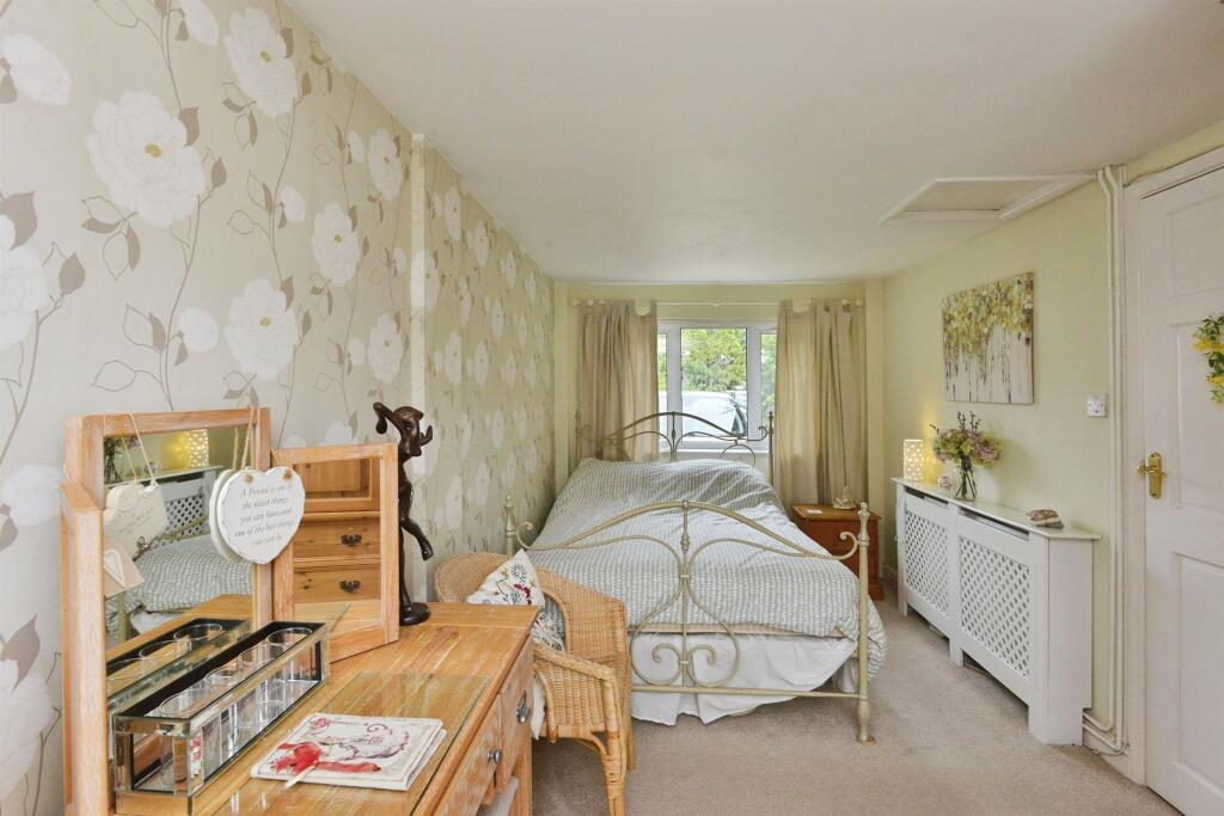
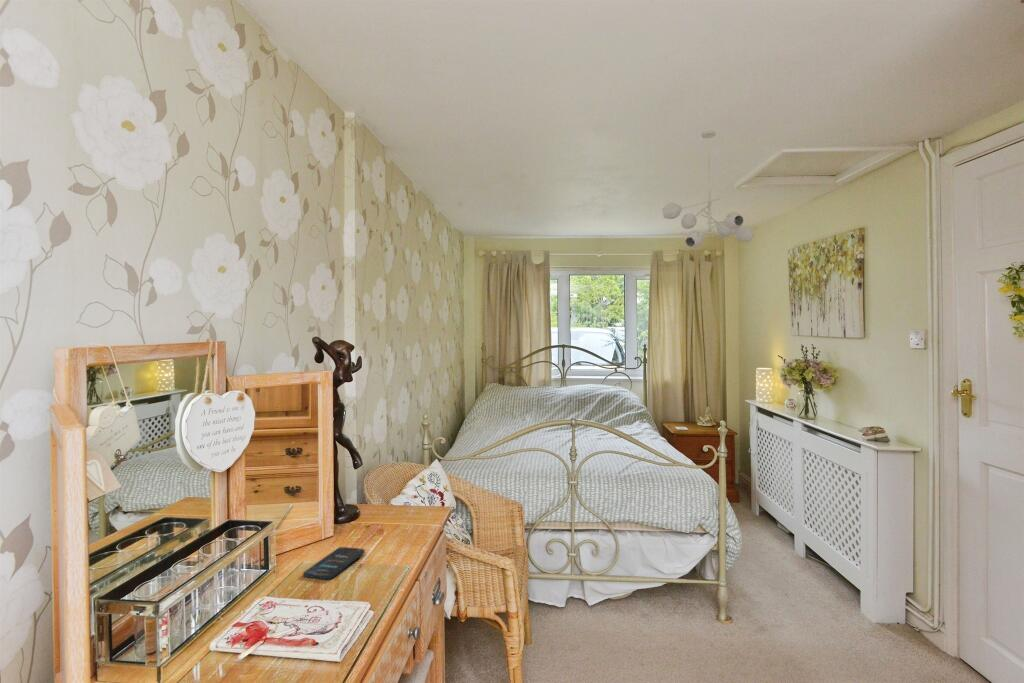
+ ceiling light fixture [661,130,756,248]
+ smartphone [302,546,366,580]
